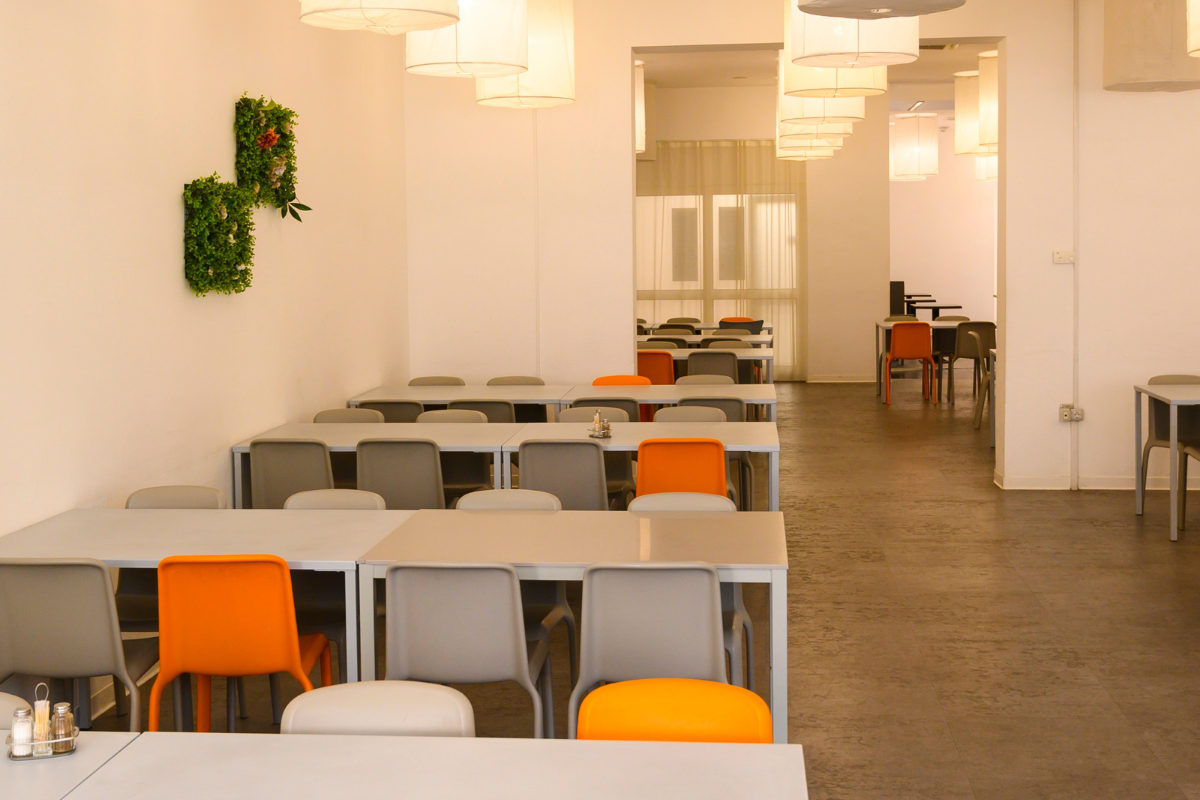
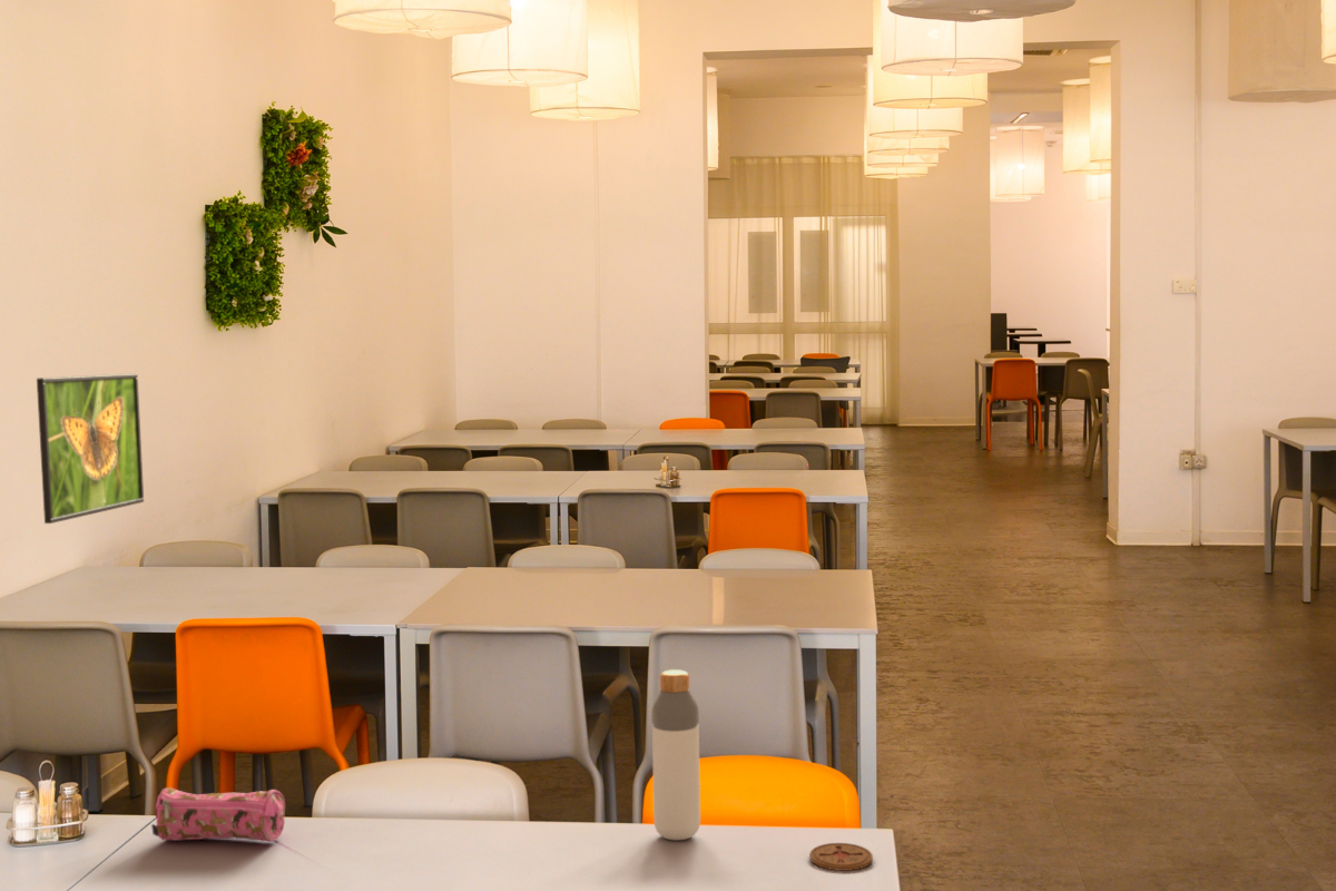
+ coaster [808,842,874,872]
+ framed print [36,373,145,525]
+ bottle [651,668,701,841]
+ pencil case [150,786,286,843]
